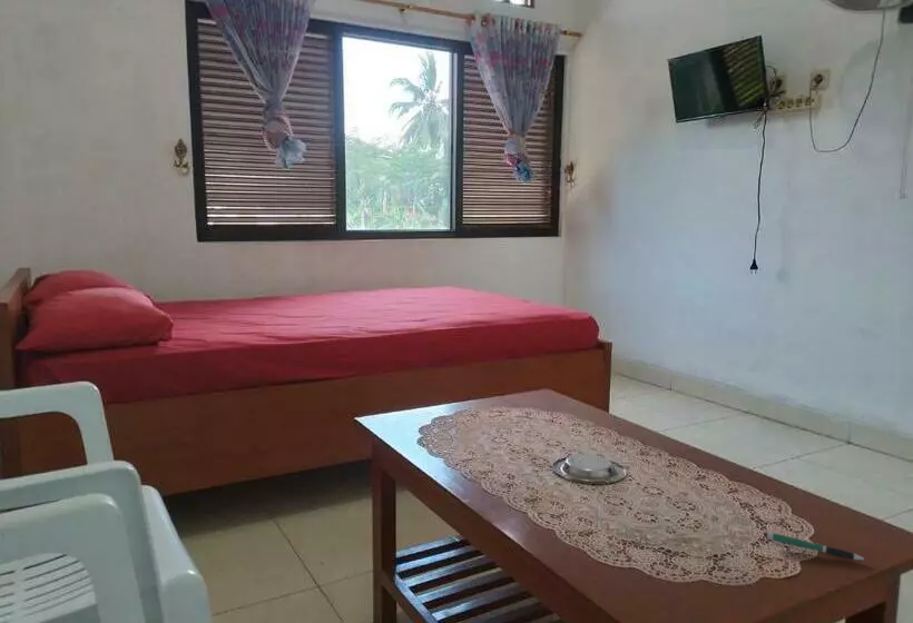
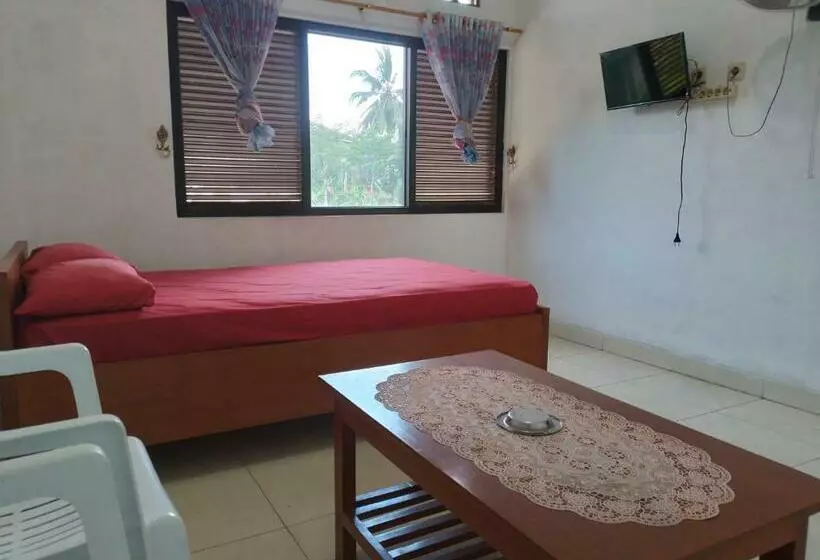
- pen [763,532,865,561]
